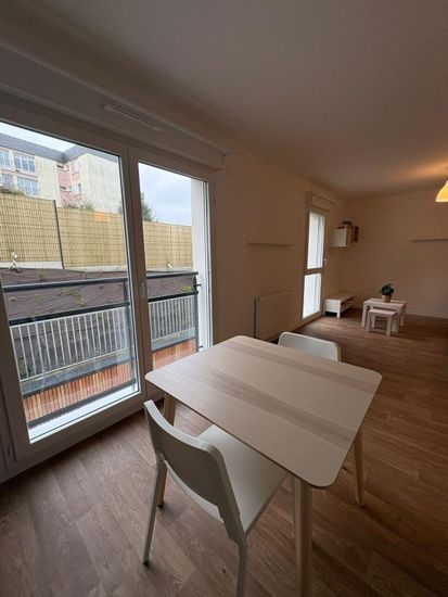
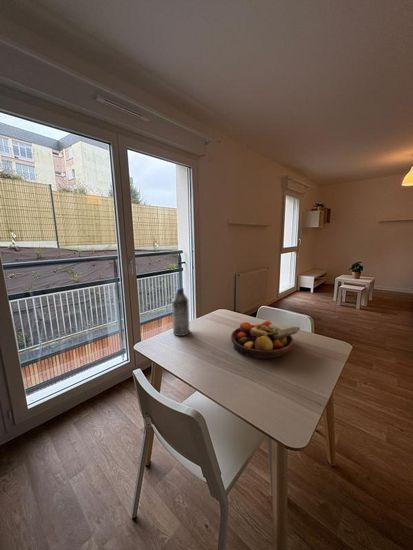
+ fruit bowl [230,320,301,360]
+ water bottle [171,287,190,337]
